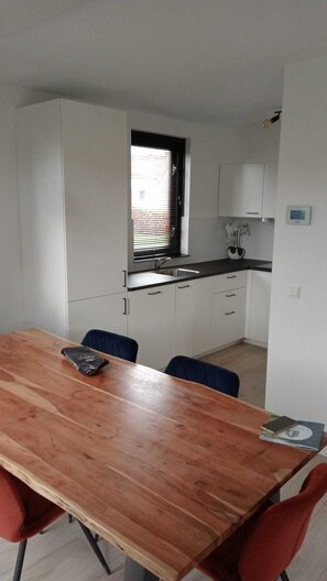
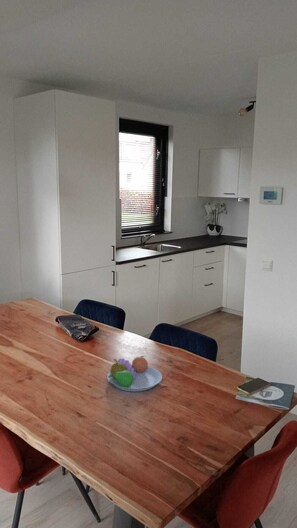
+ fruit bowl [106,355,163,393]
